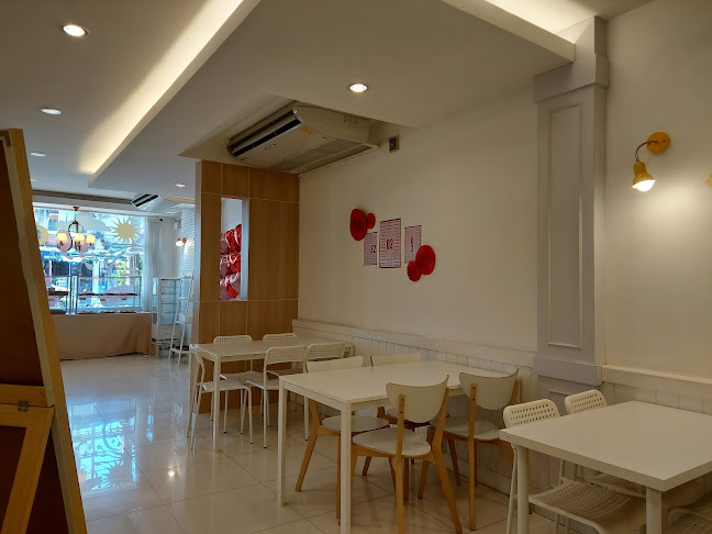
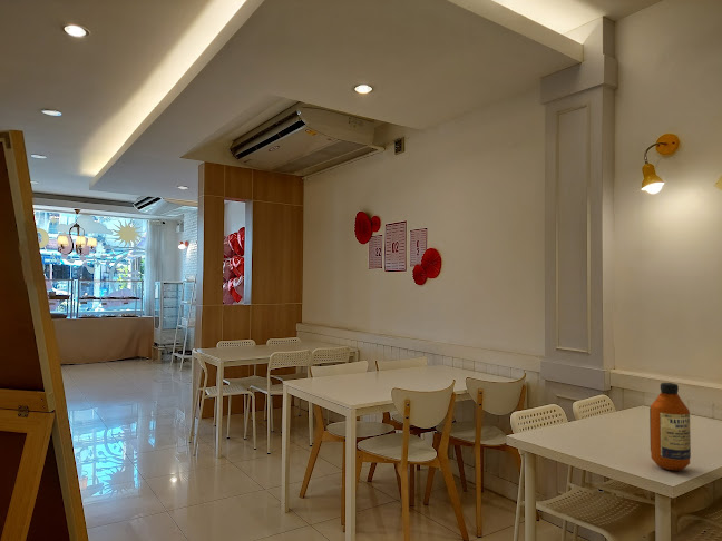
+ bottle [648,382,692,472]
